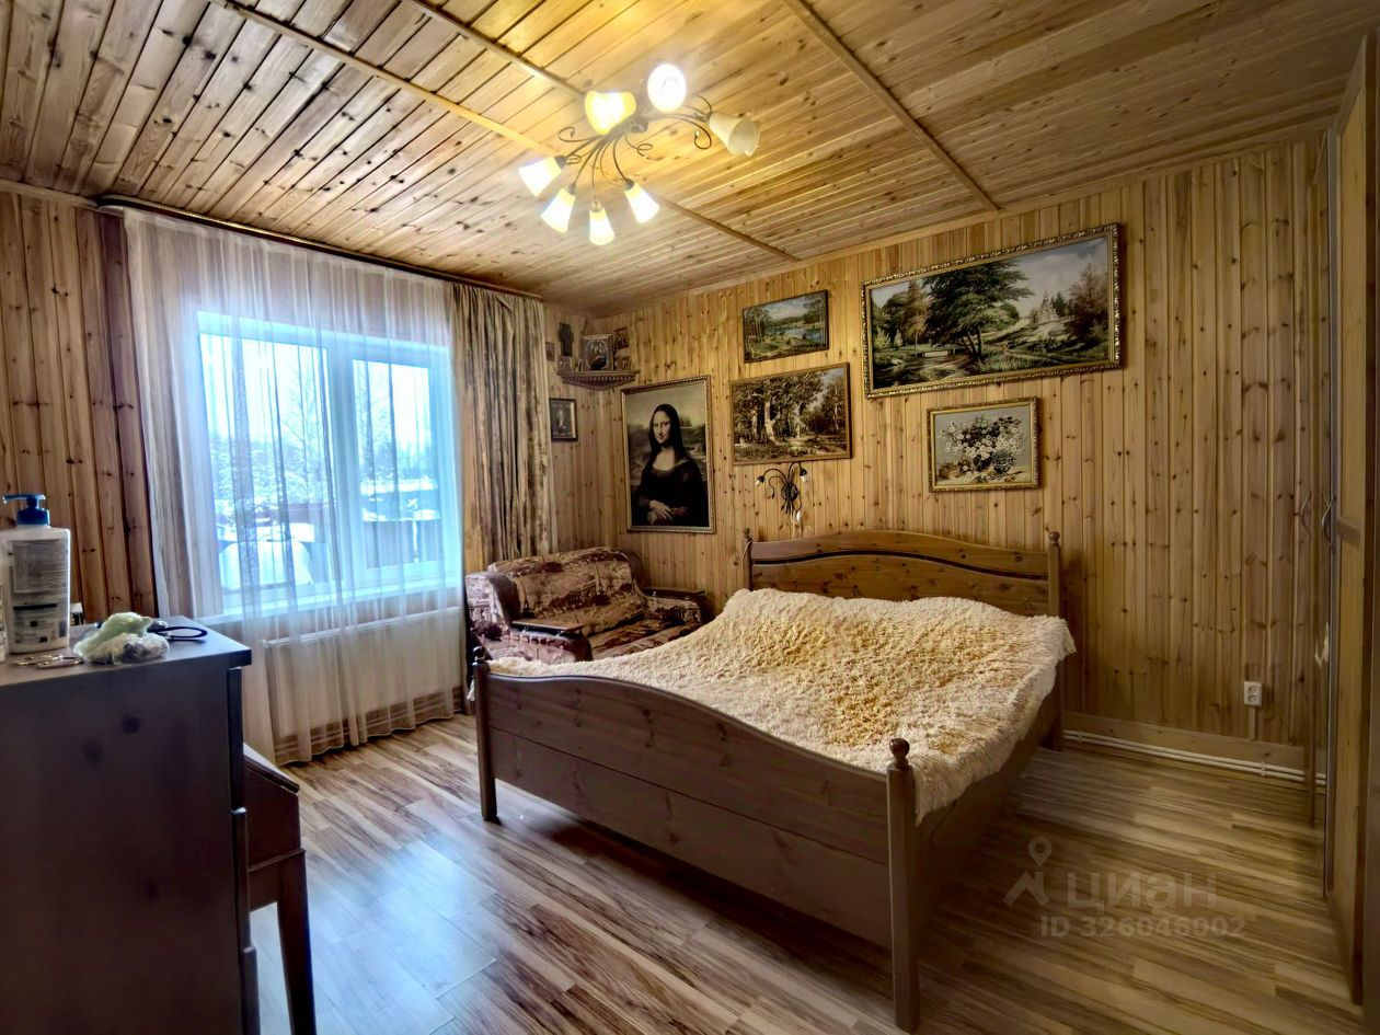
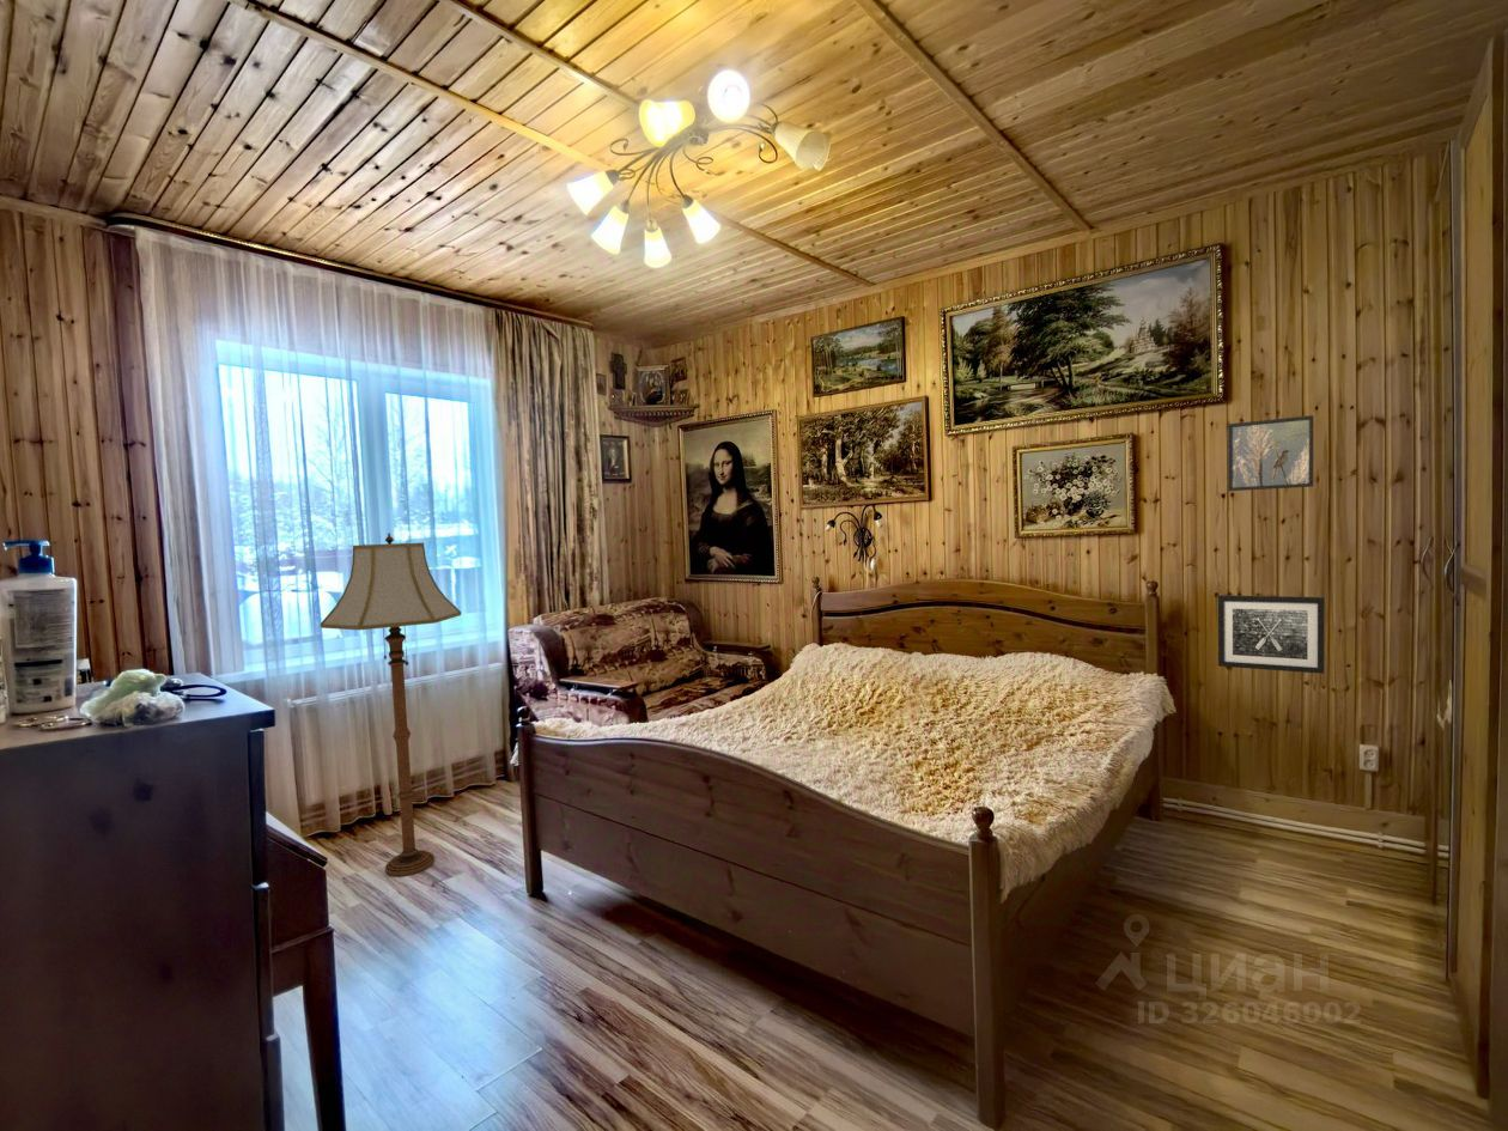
+ wall art [1217,594,1325,675]
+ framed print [1227,414,1314,492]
+ floor lamp [320,533,462,877]
